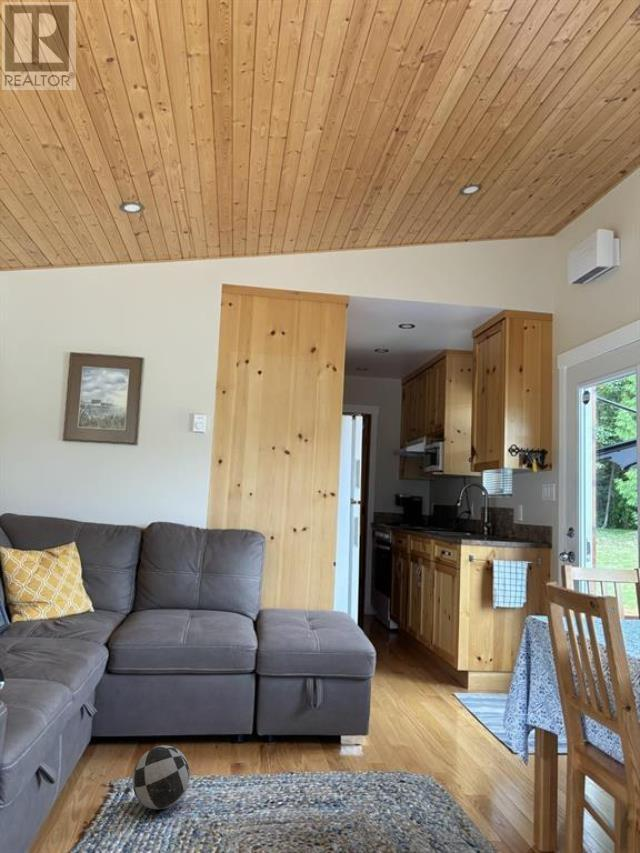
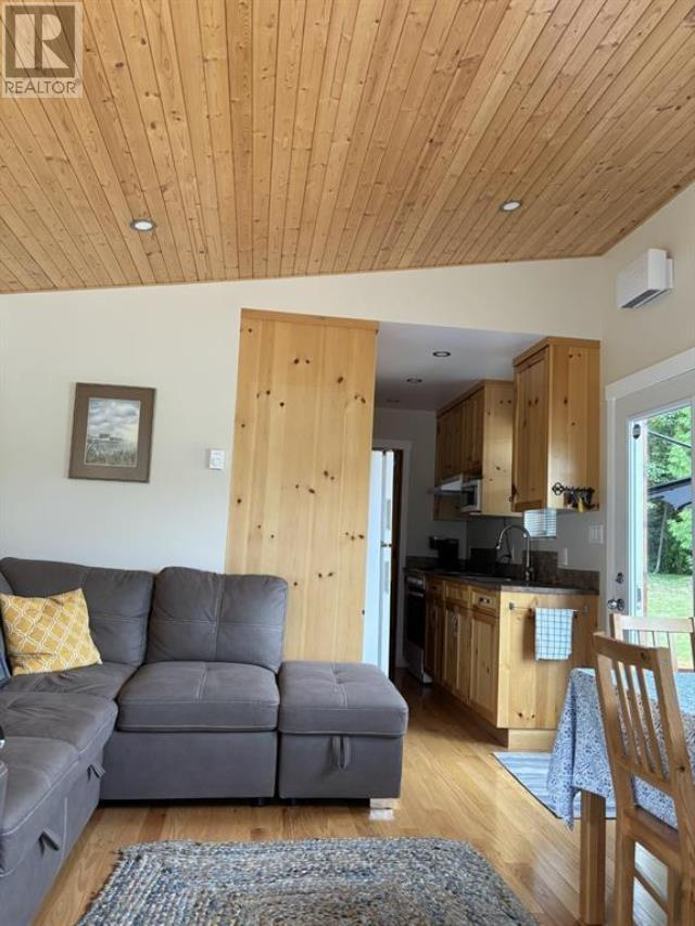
- decorative ball [131,745,191,810]
